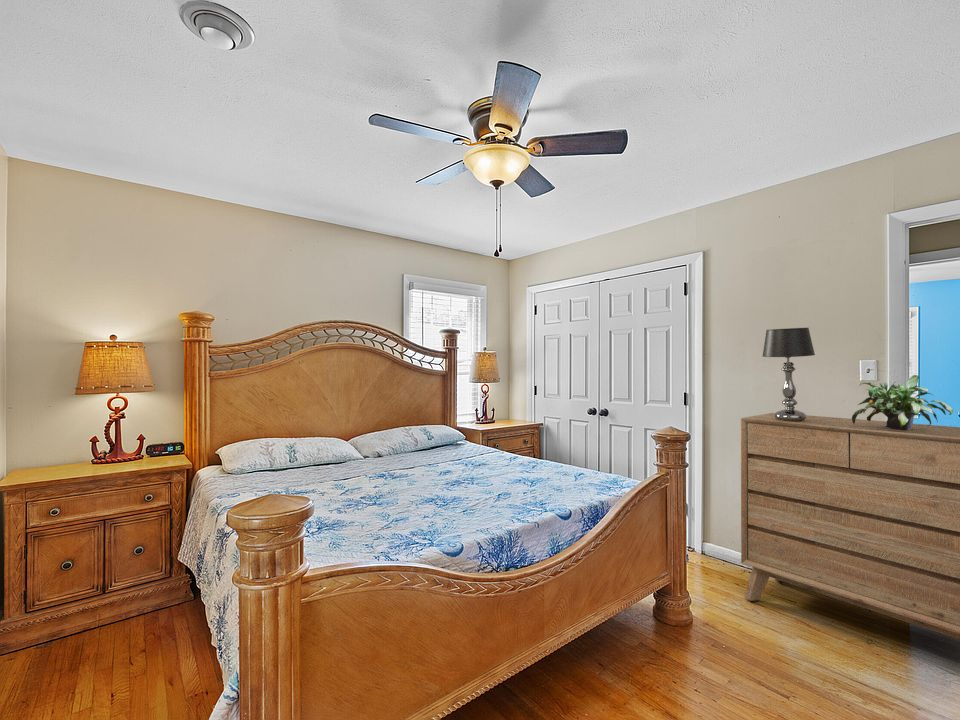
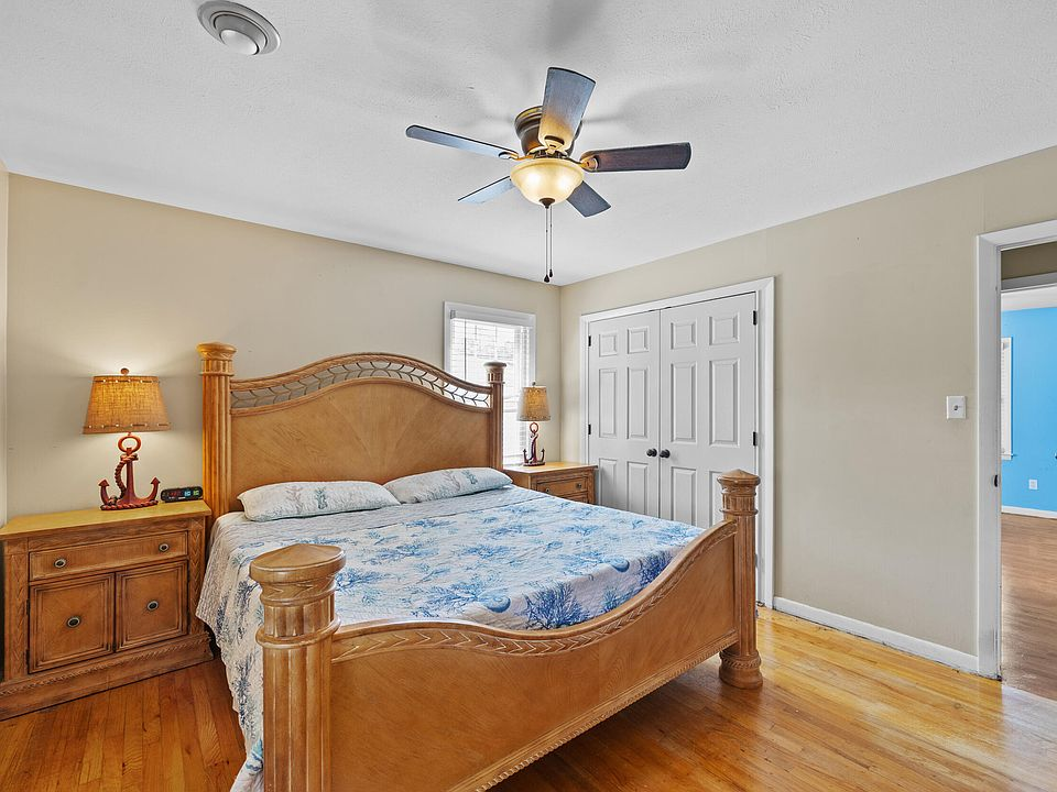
- table lamp [762,327,816,421]
- dresser [740,412,960,641]
- potted plant [851,374,954,430]
